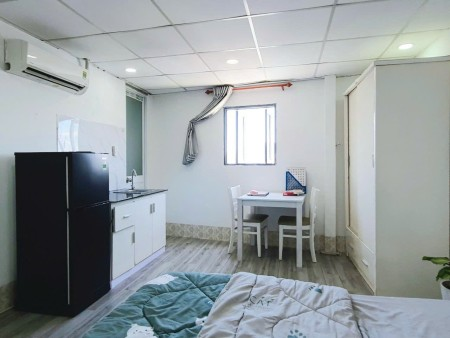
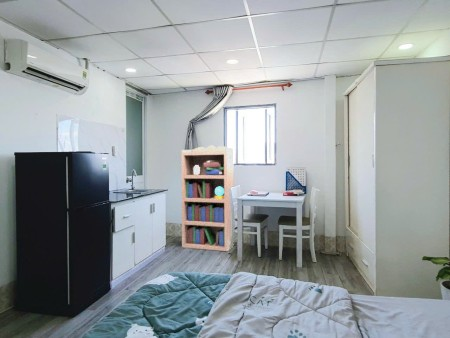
+ bookshelf [180,144,235,252]
